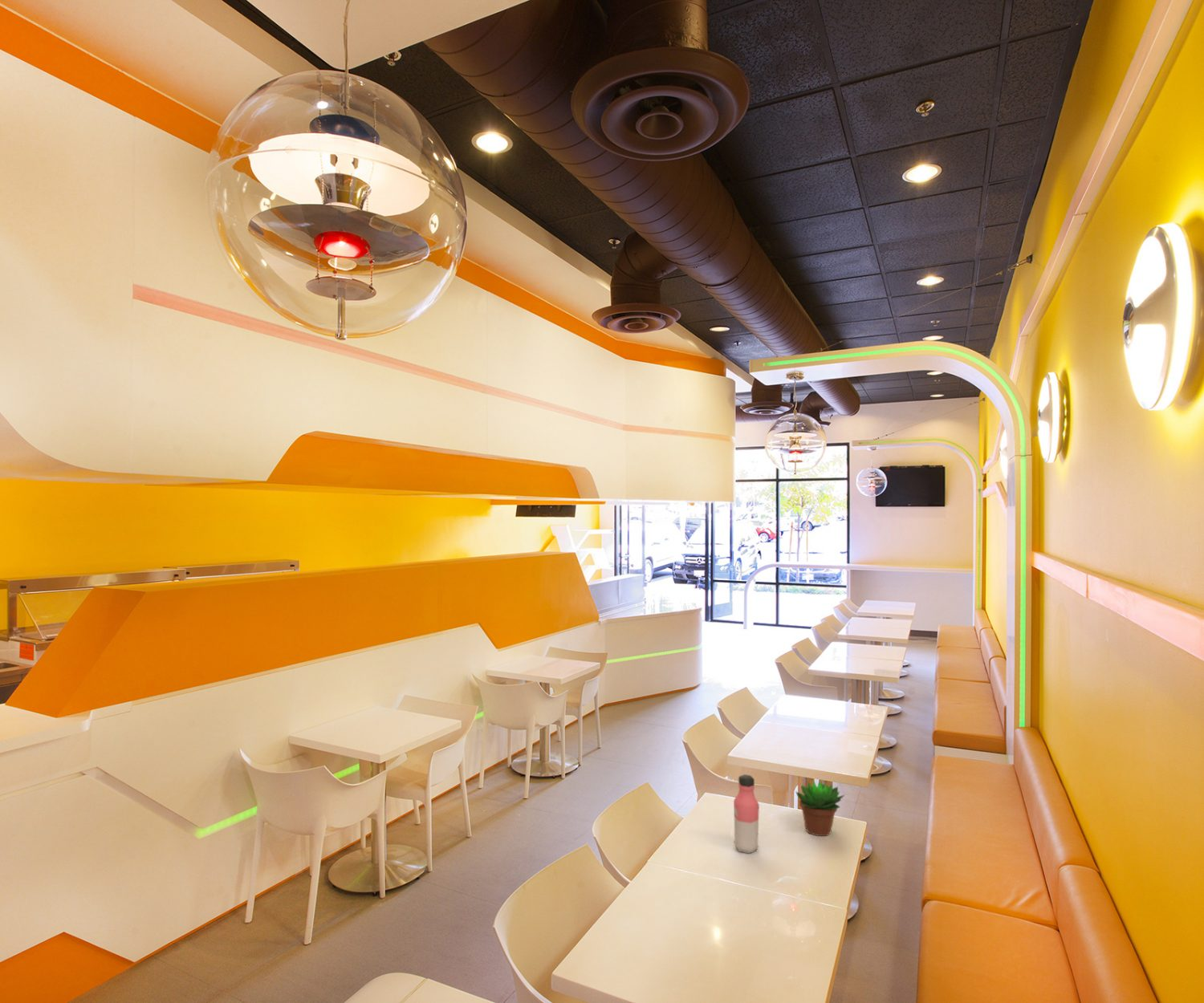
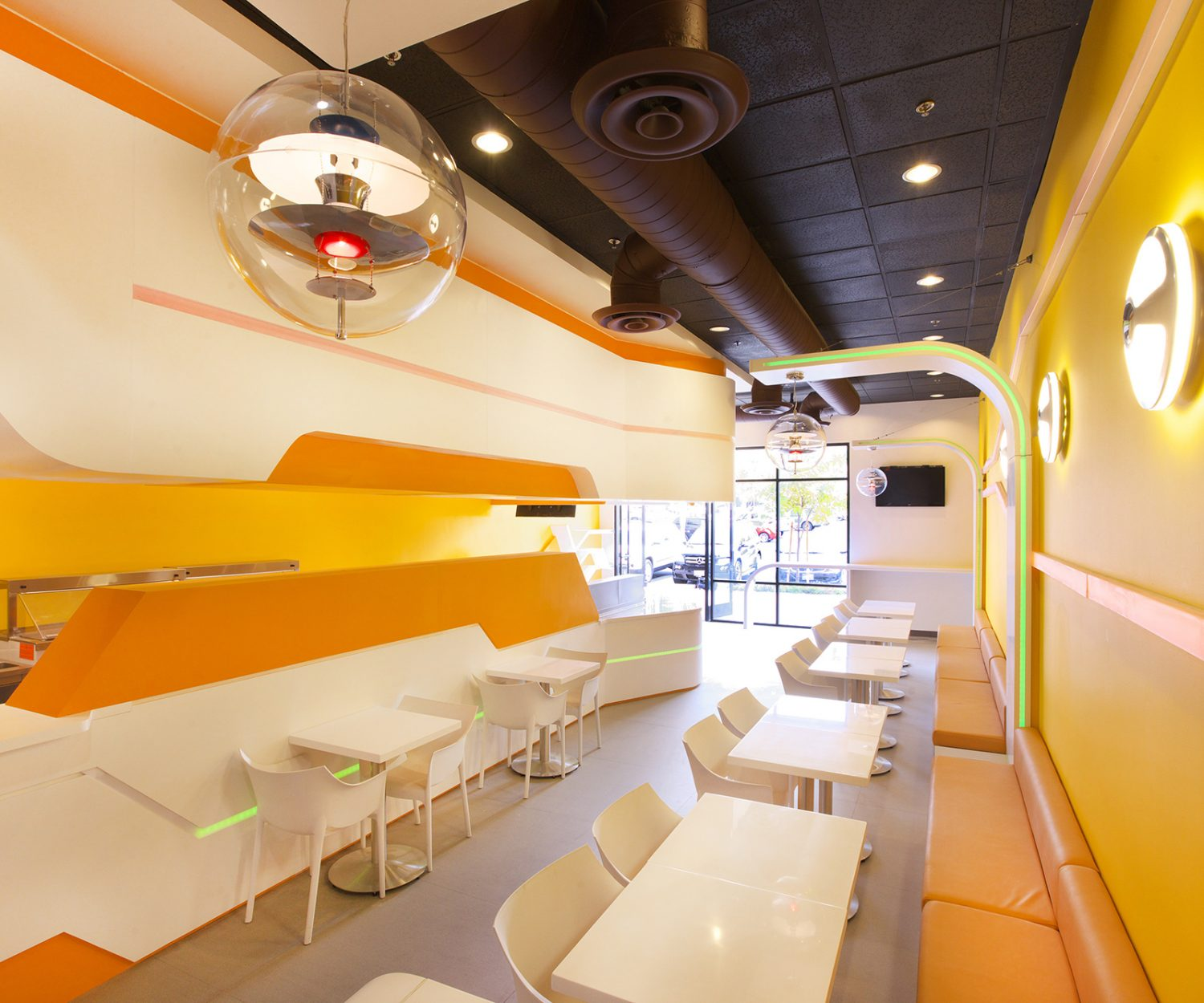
- succulent plant [795,780,845,837]
- water bottle [733,774,760,855]
